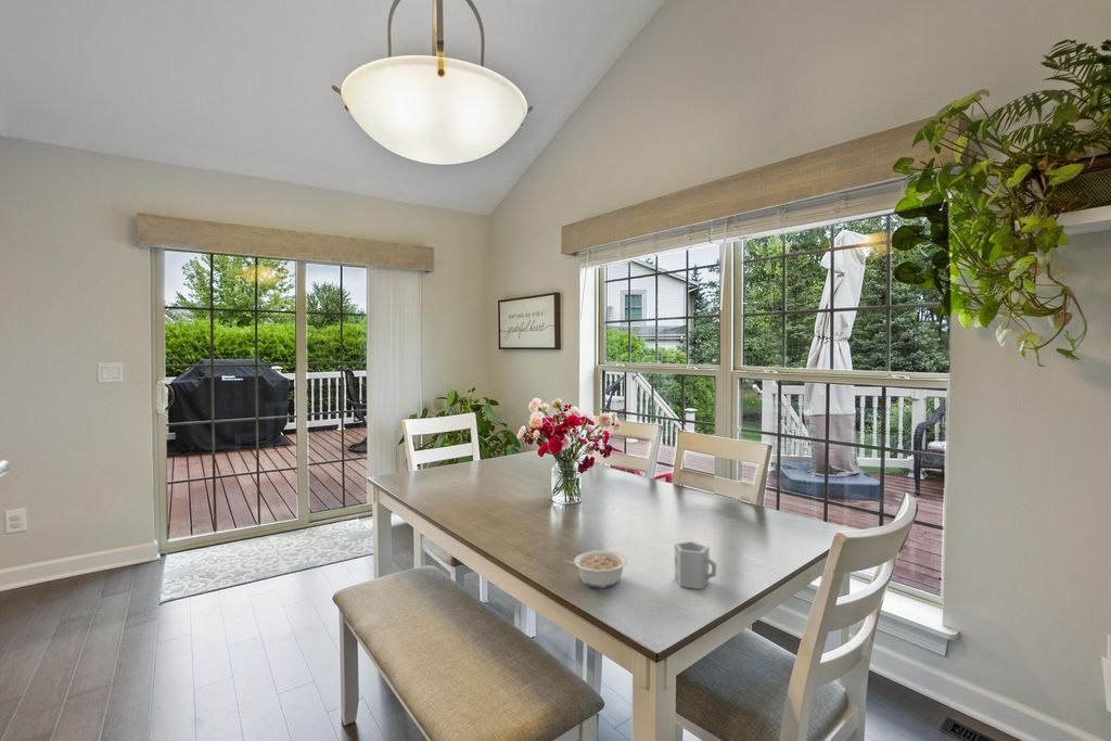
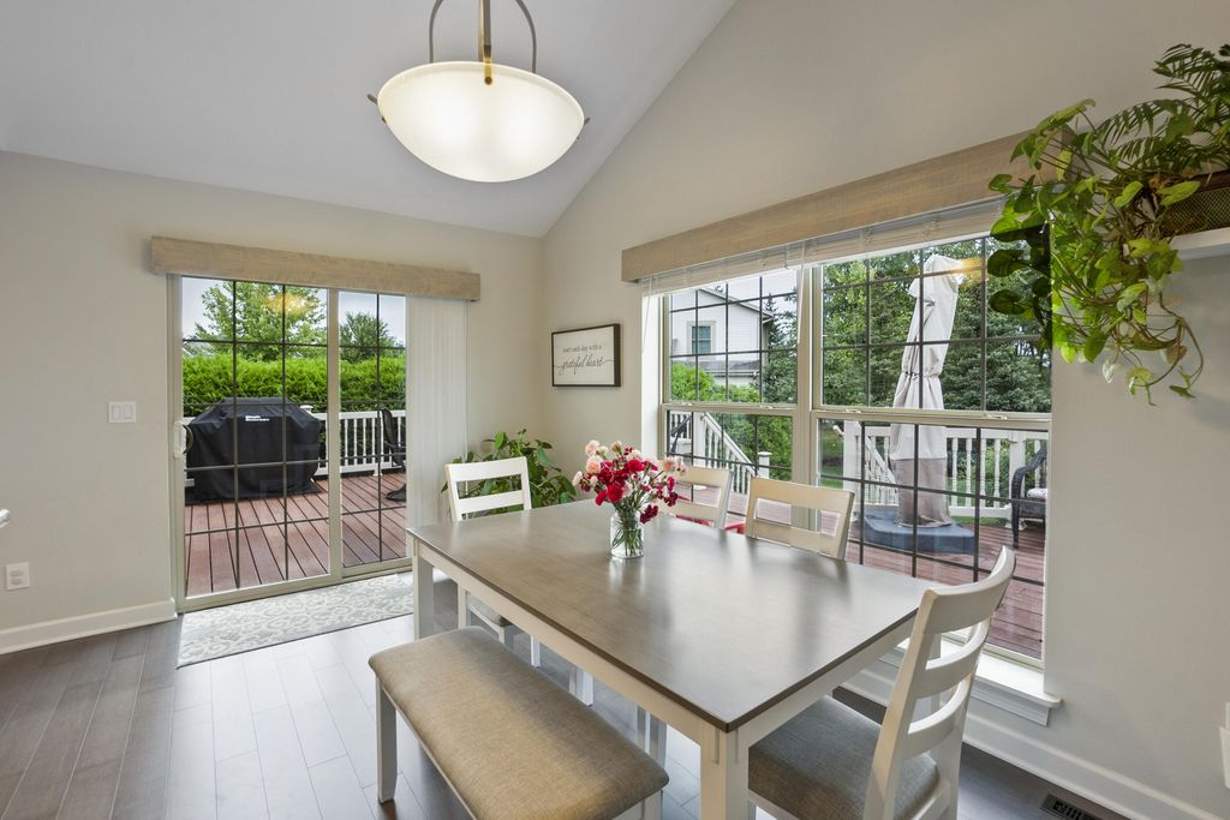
- legume [562,549,629,589]
- cup [674,540,717,590]
